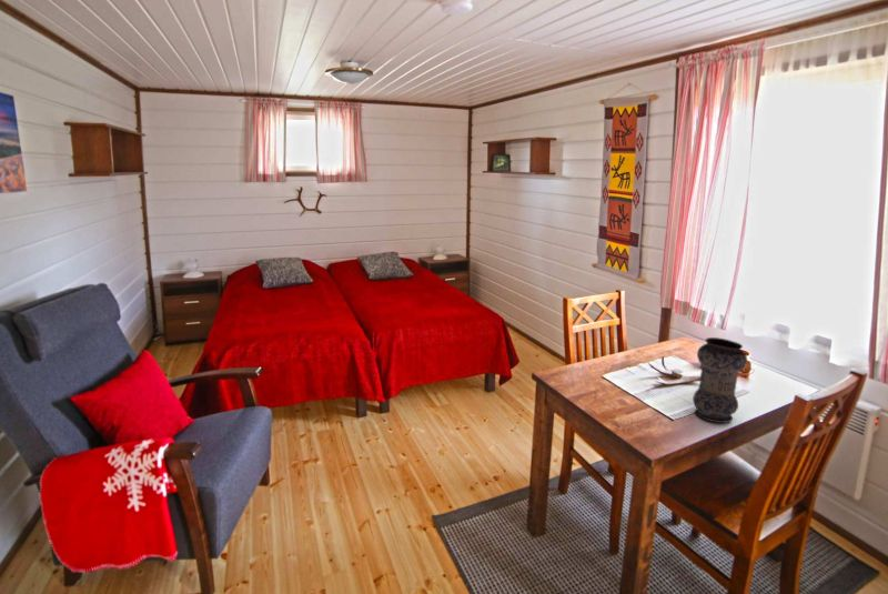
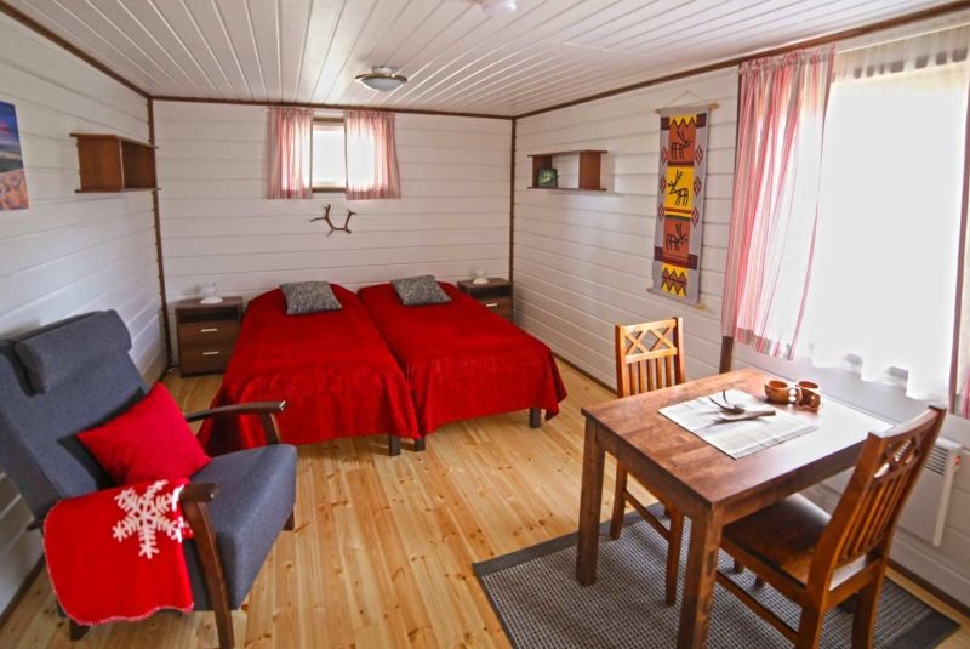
- vase [692,336,748,424]
